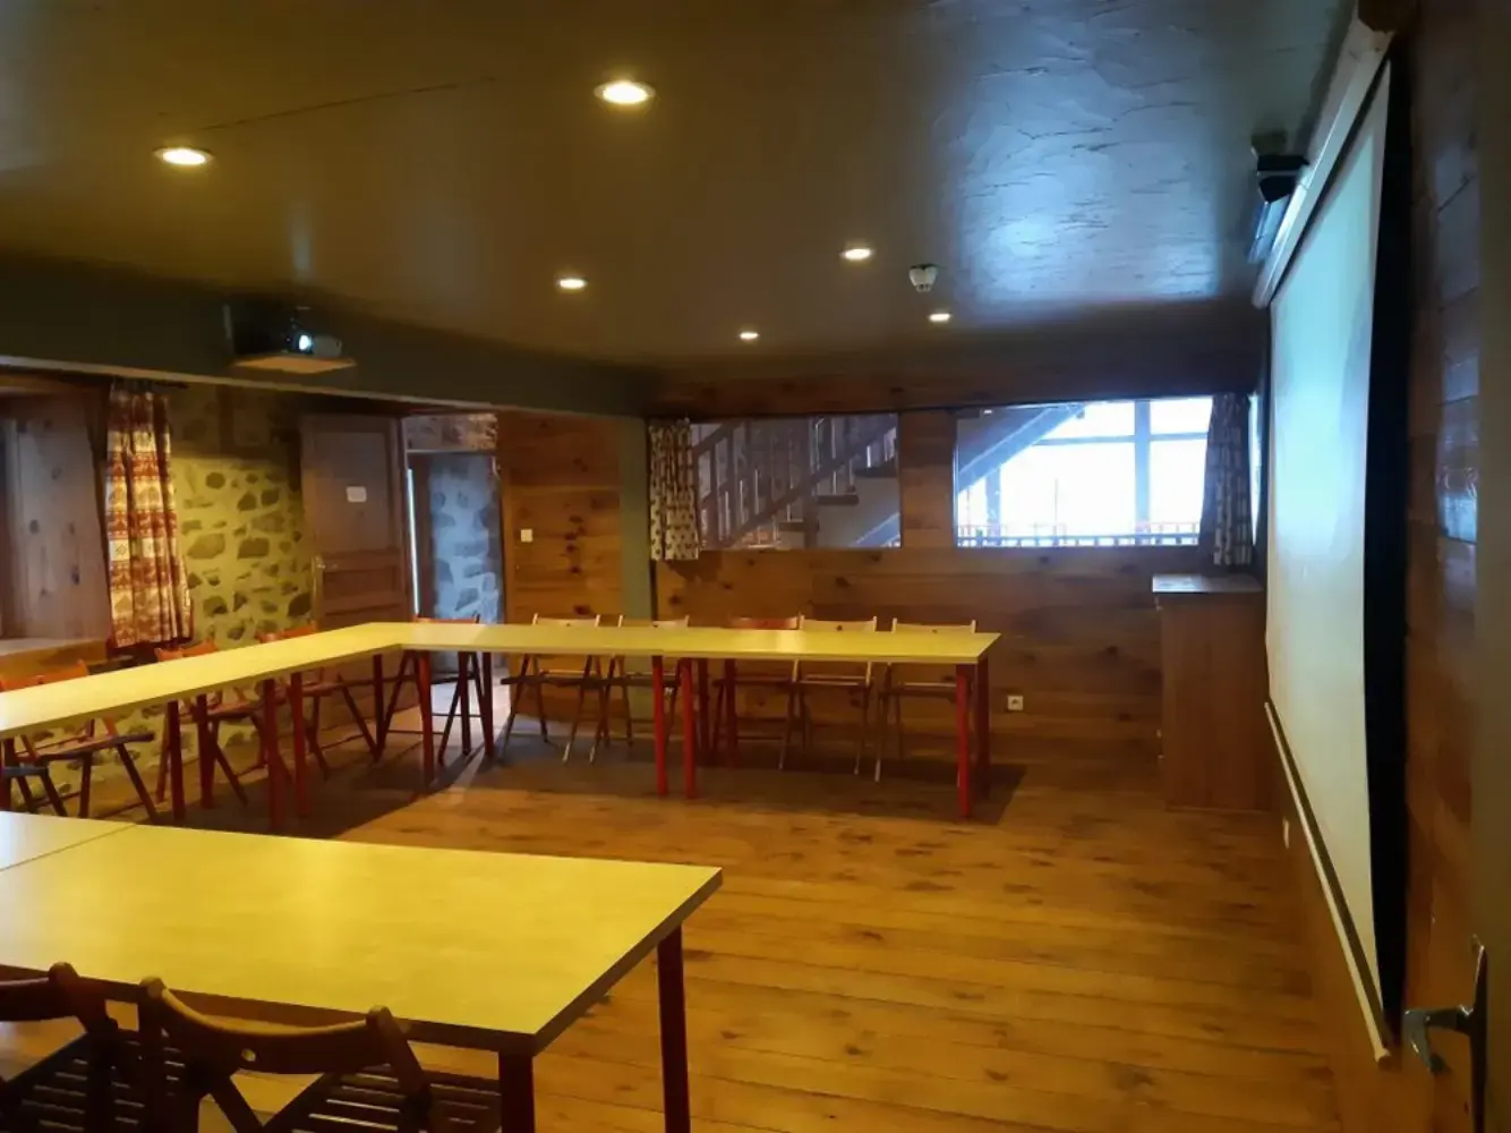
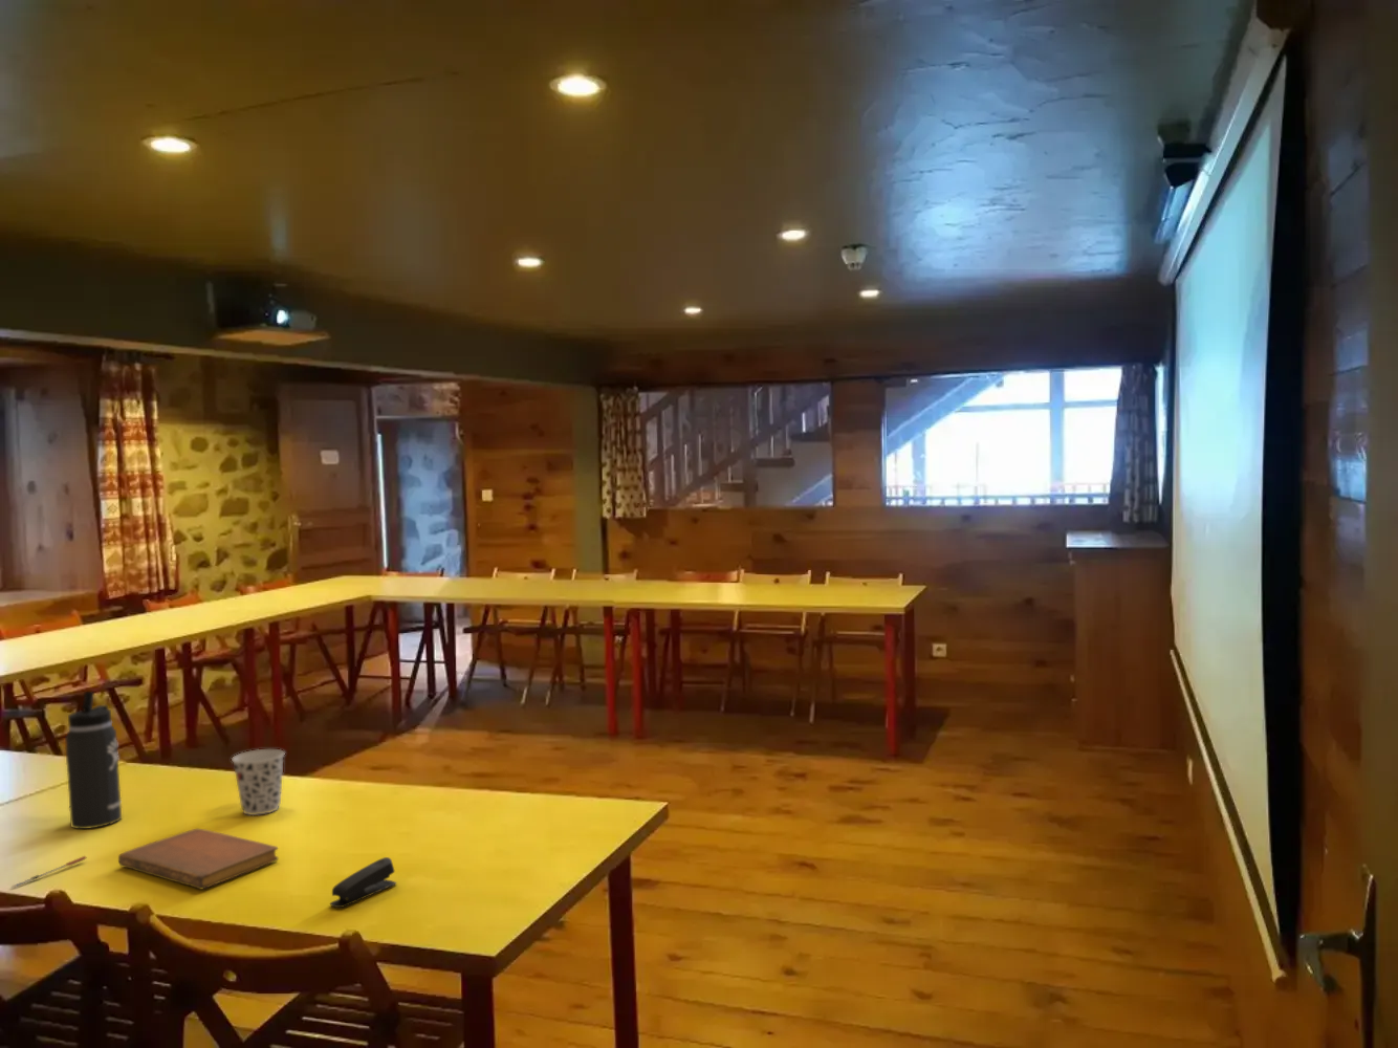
+ pen [10,855,87,888]
+ stapler [329,856,398,908]
+ cup [230,749,286,817]
+ notebook [118,828,278,889]
+ thermos bottle [64,690,122,830]
